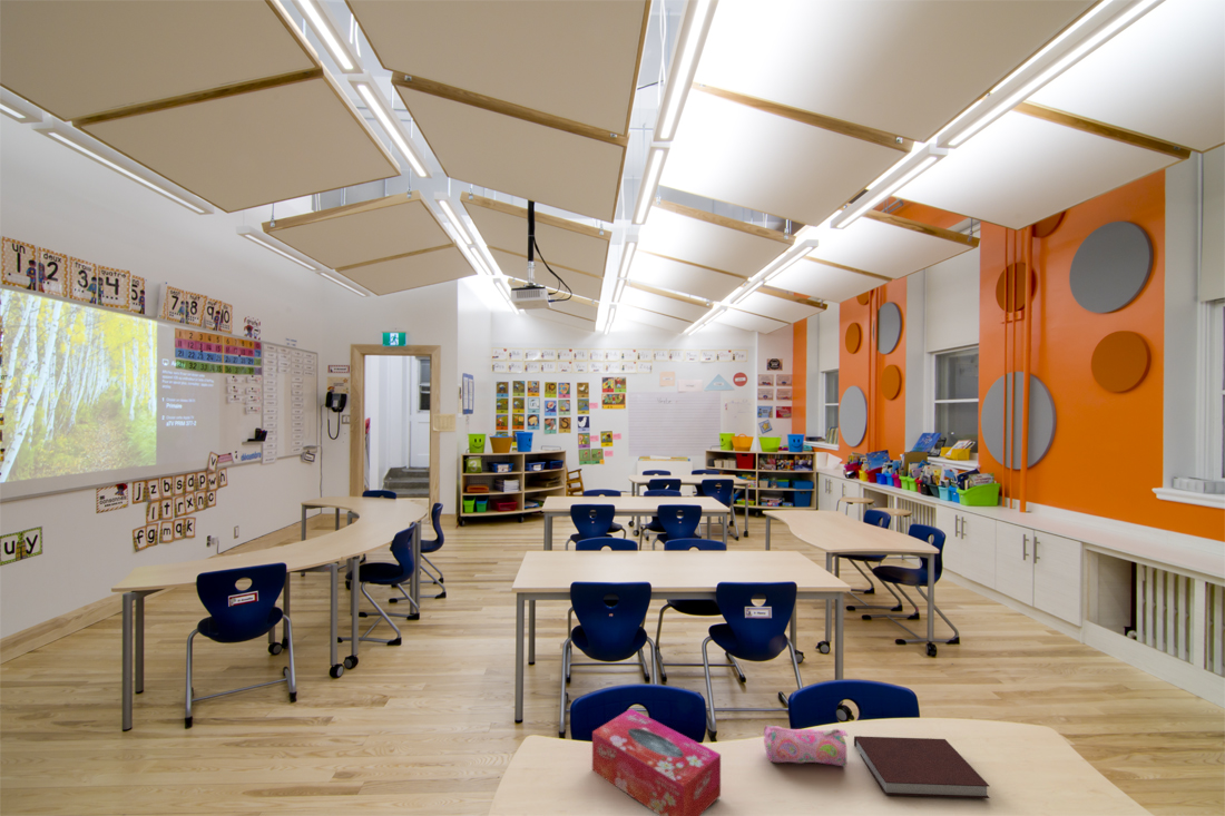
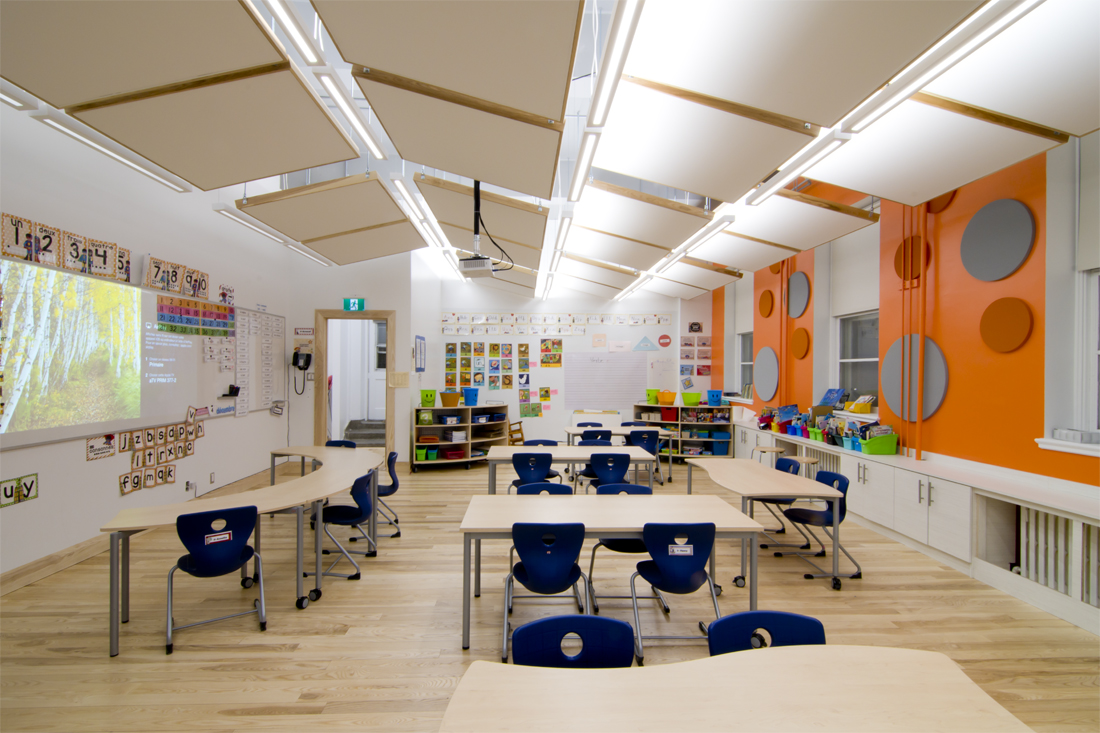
- pencil case [763,724,849,768]
- notebook [853,735,991,799]
- tissue box [591,708,722,816]
